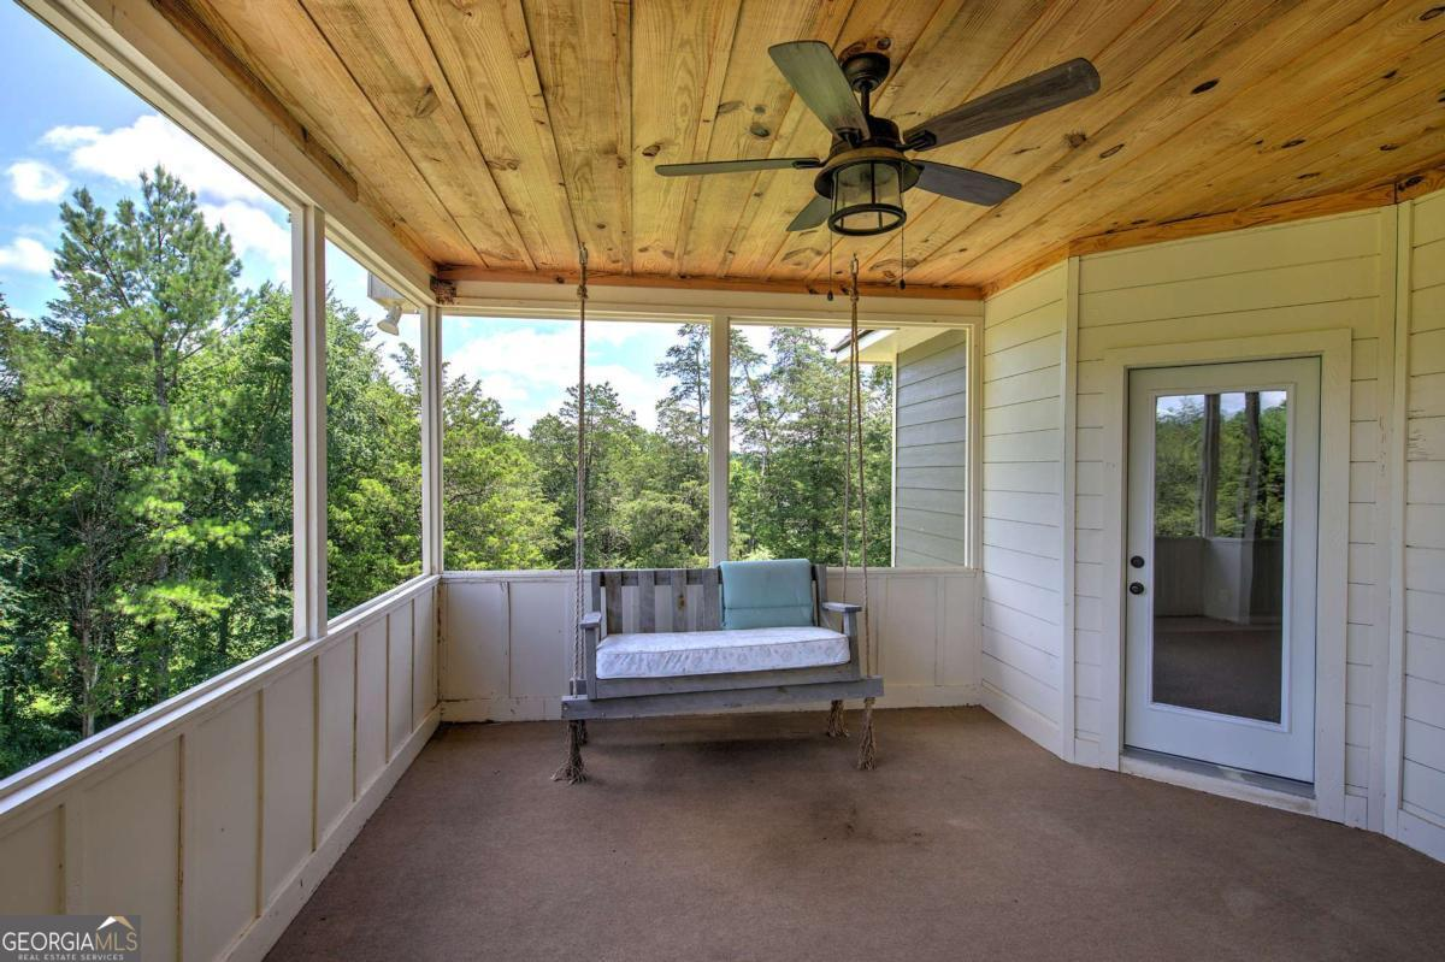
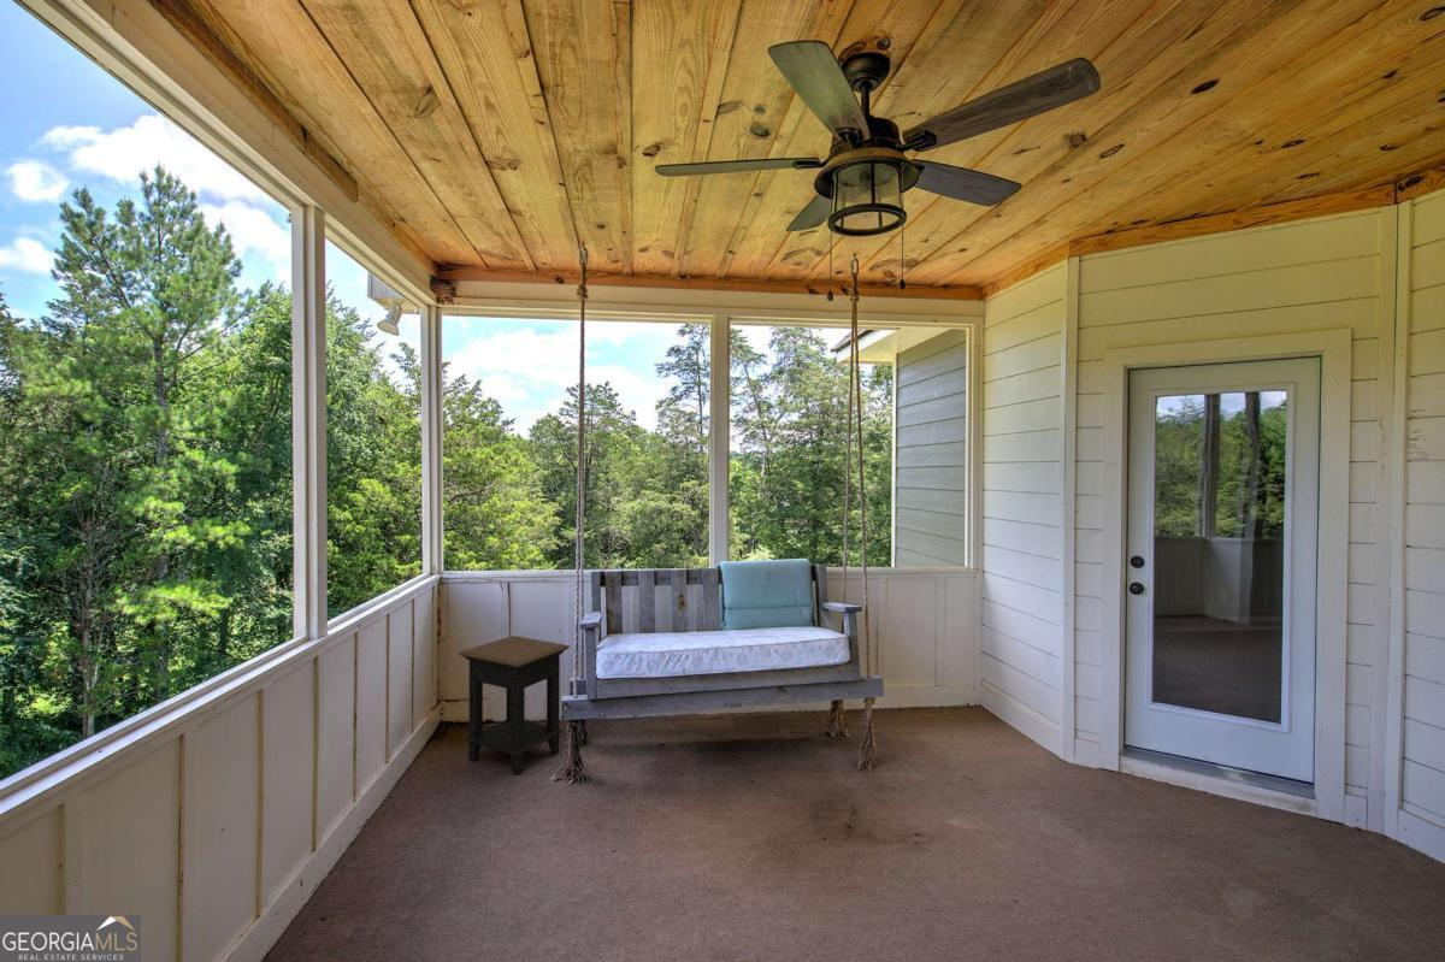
+ side table [458,635,571,777]
